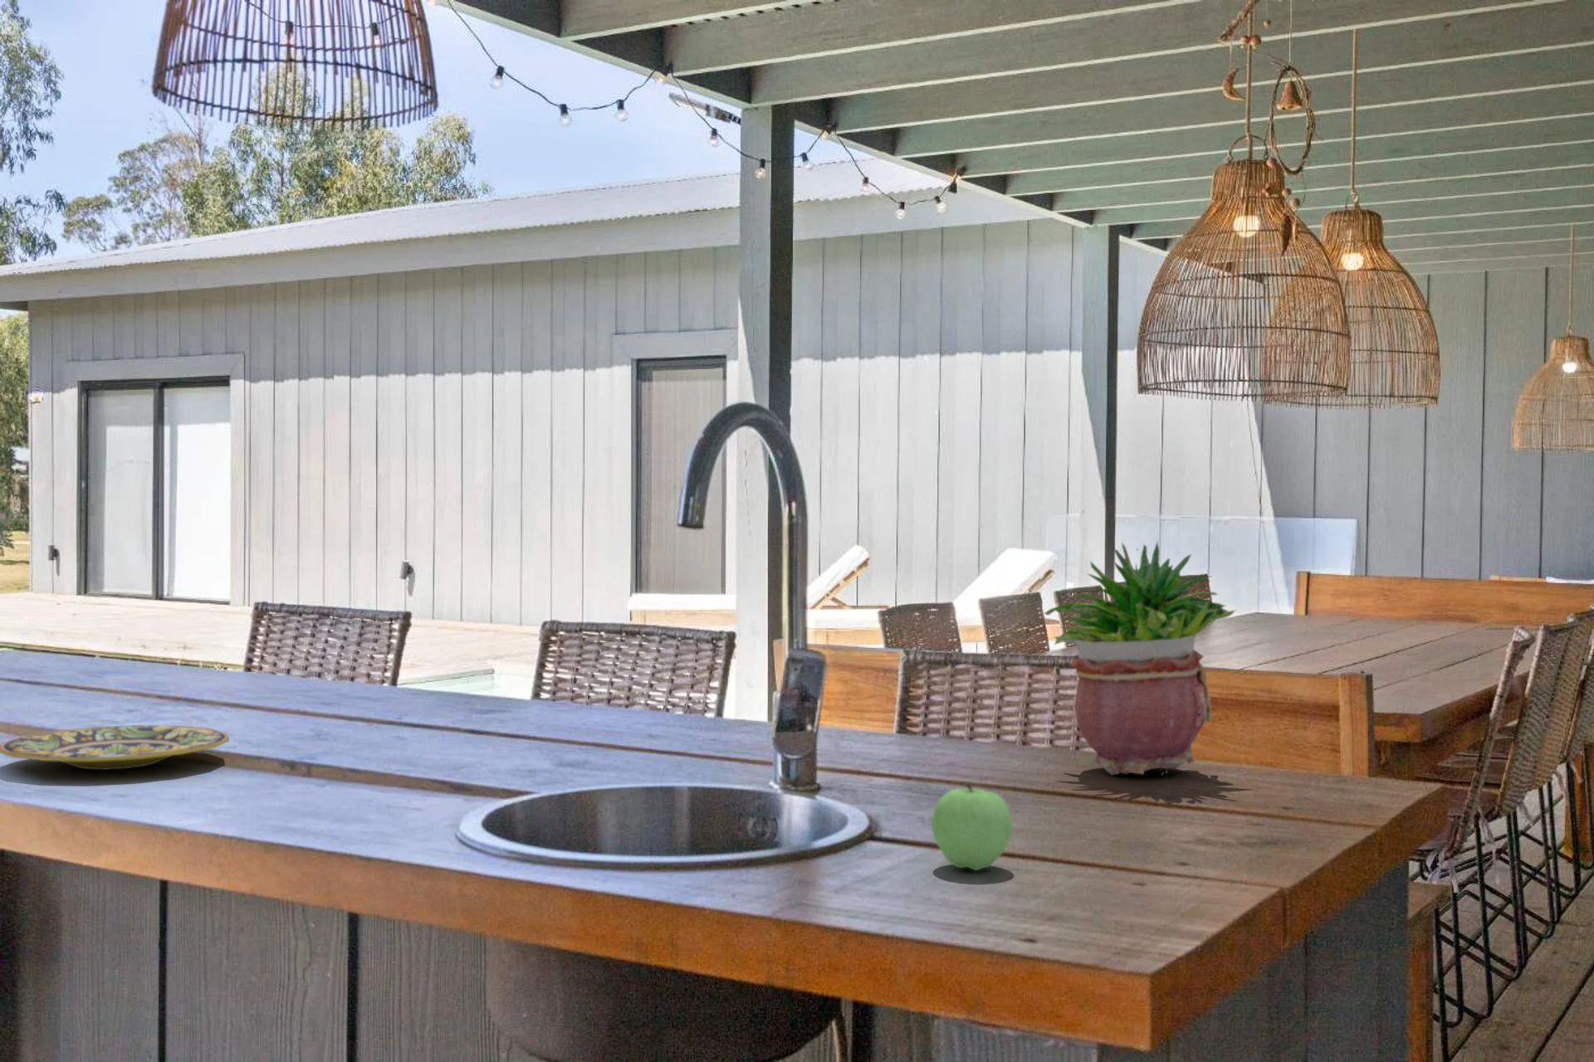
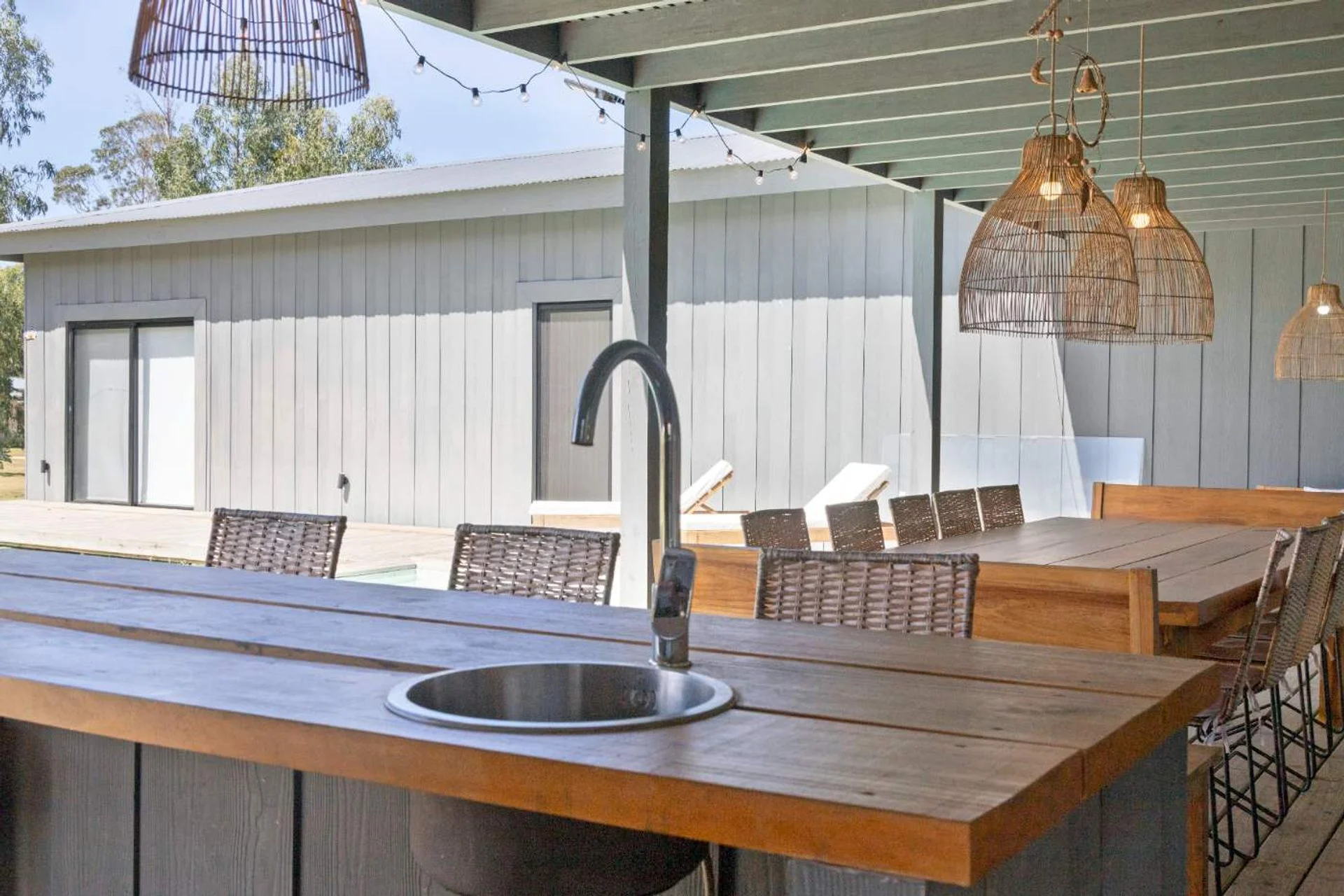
- potted plant [1043,540,1237,775]
- apple [931,783,1013,871]
- plate [0,724,230,770]
